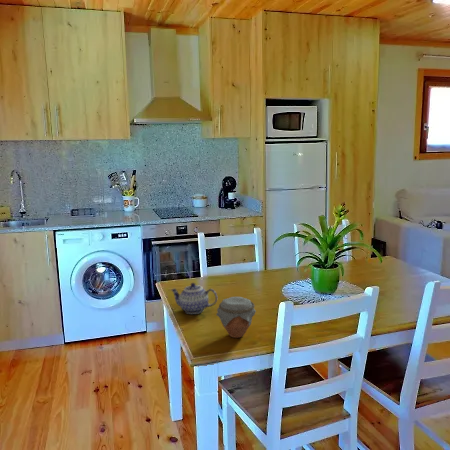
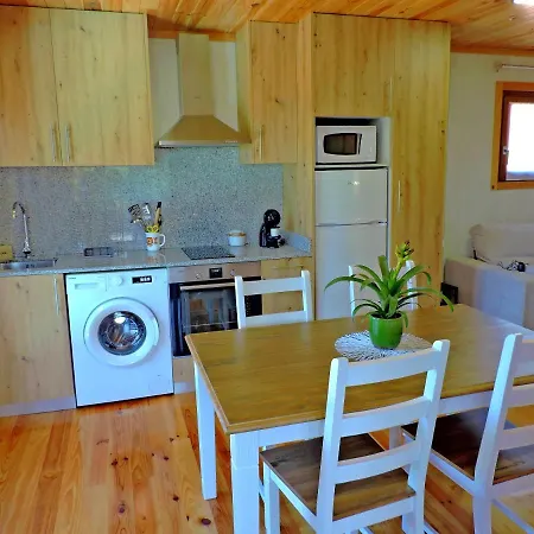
- teapot [170,282,218,315]
- jar [215,296,257,339]
